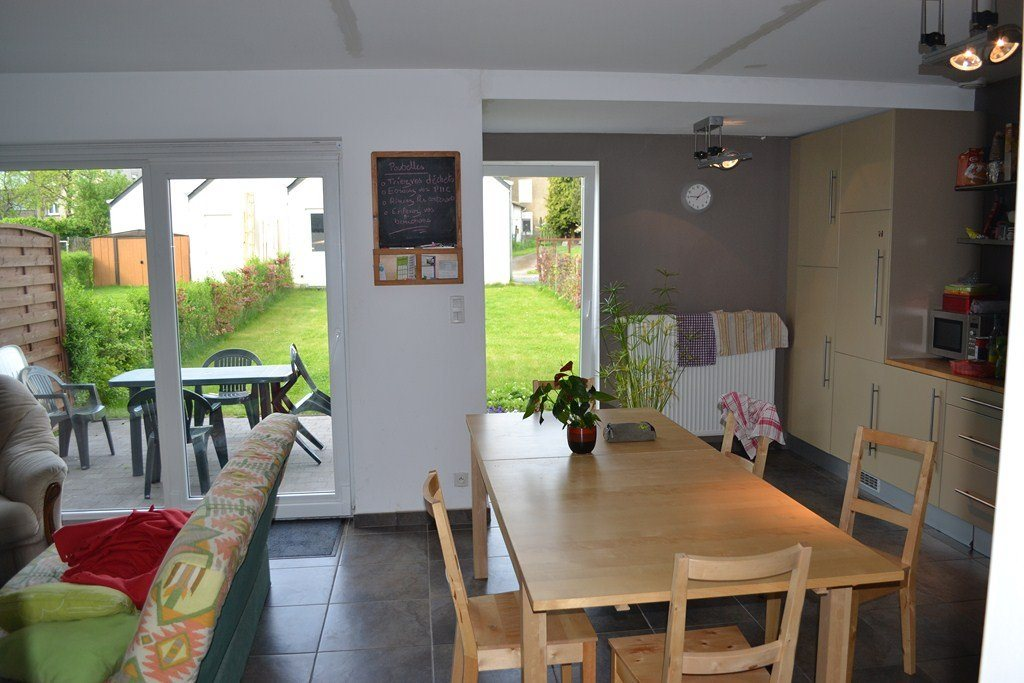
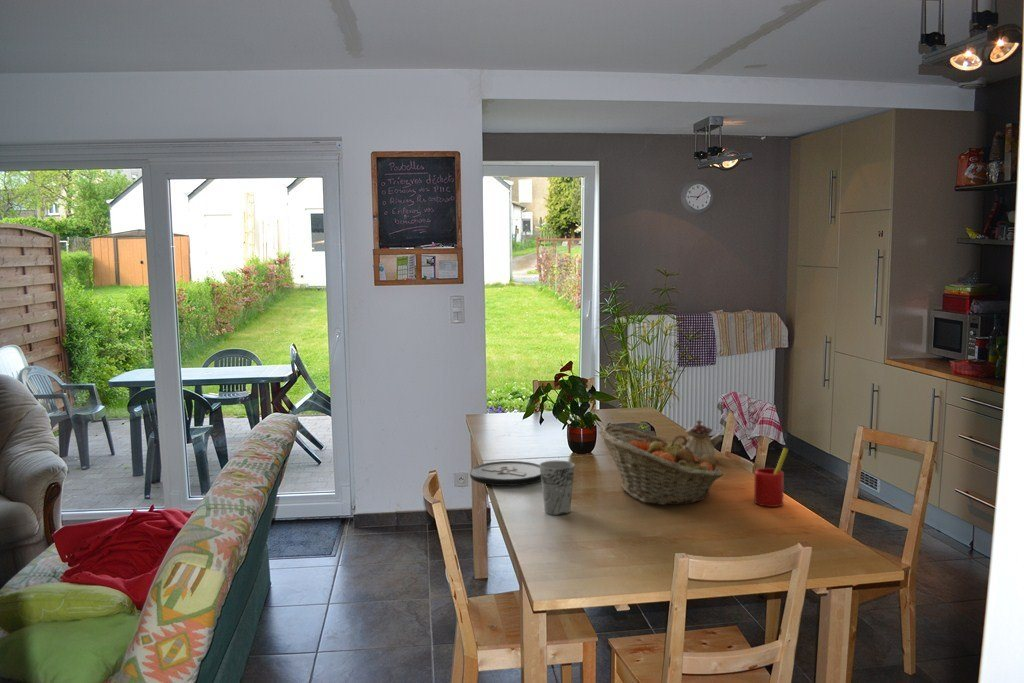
+ fruit basket [598,424,724,506]
+ straw [753,447,789,508]
+ teapot [671,419,723,457]
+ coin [469,460,541,487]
+ cup [539,460,576,516]
